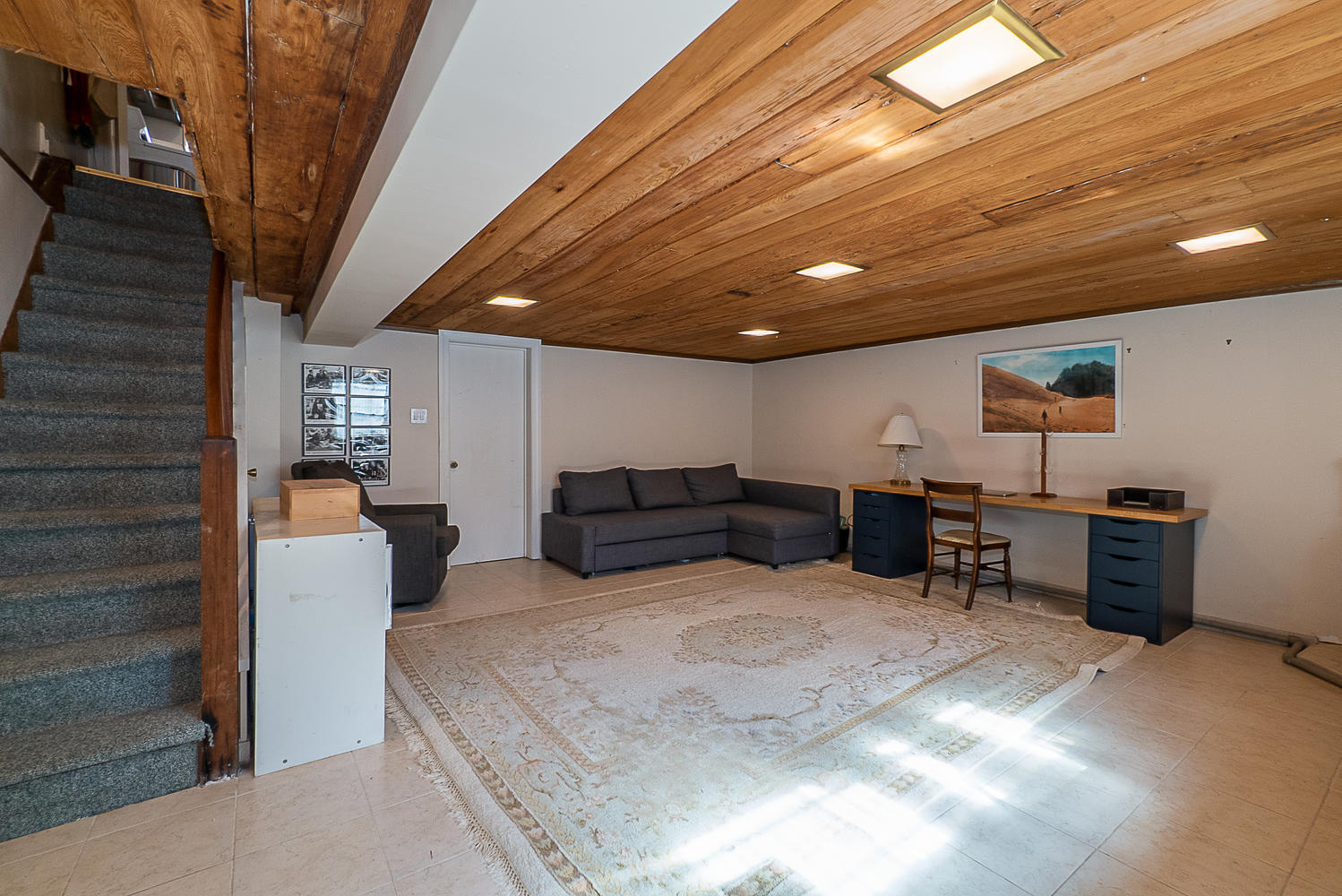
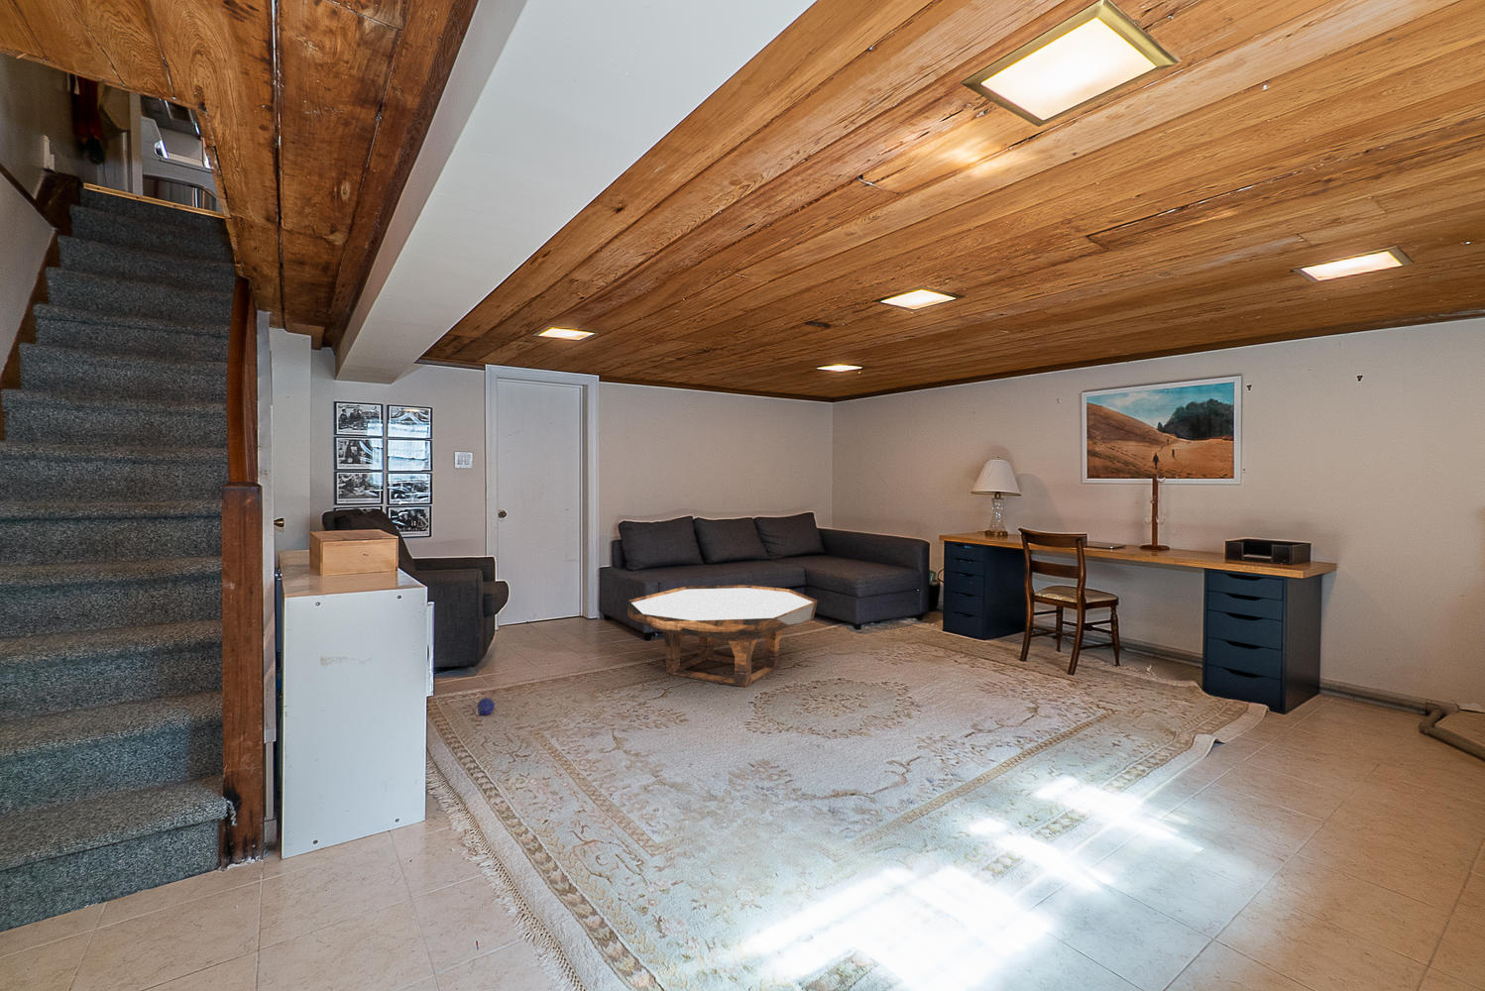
+ coffee table [626,585,819,688]
+ ball [475,697,496,716]
